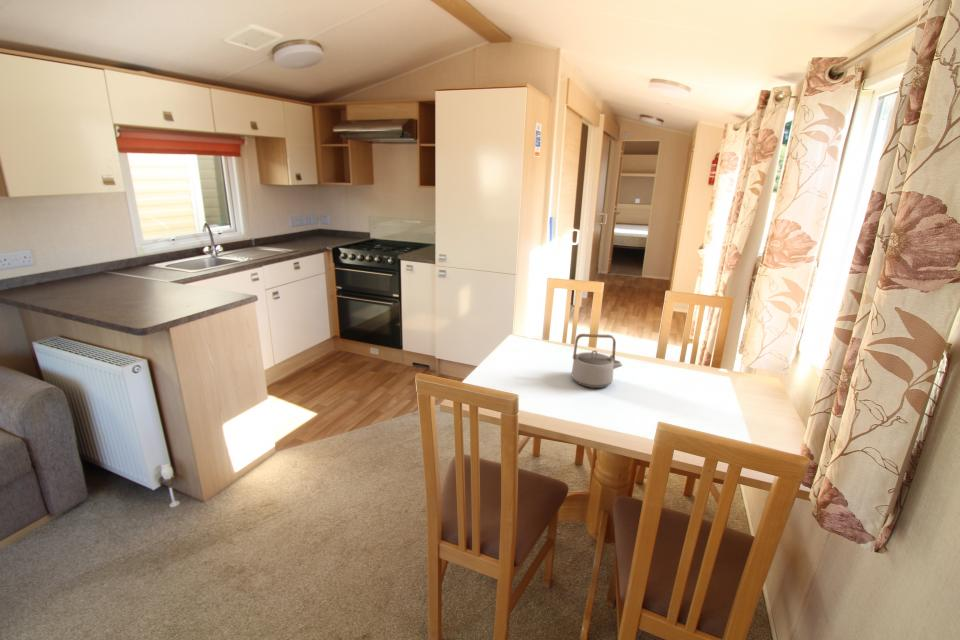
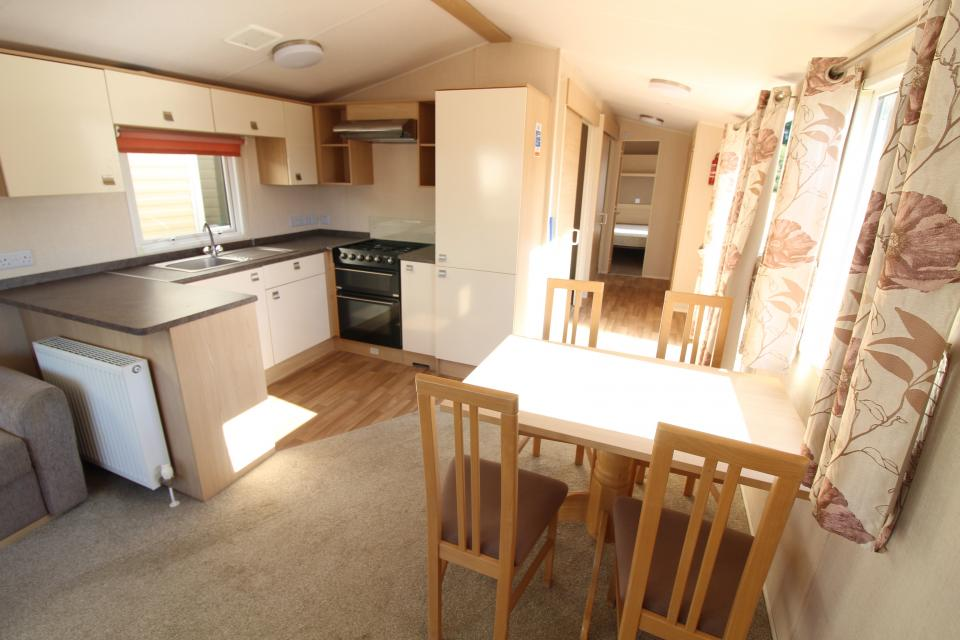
- teapot [571,333,624,389]
